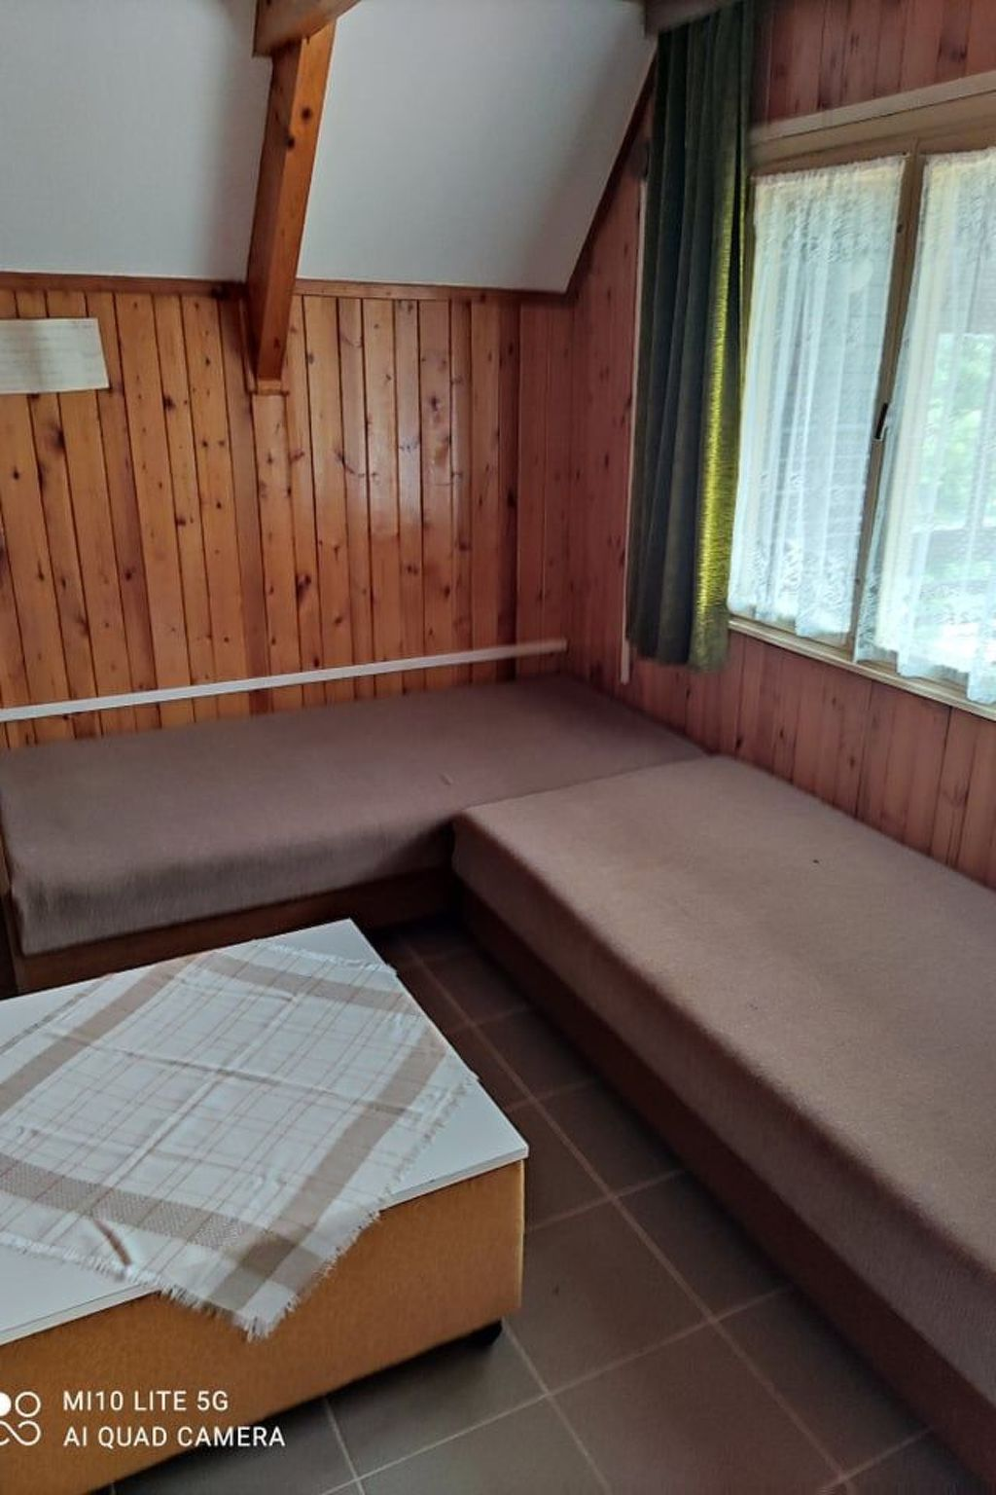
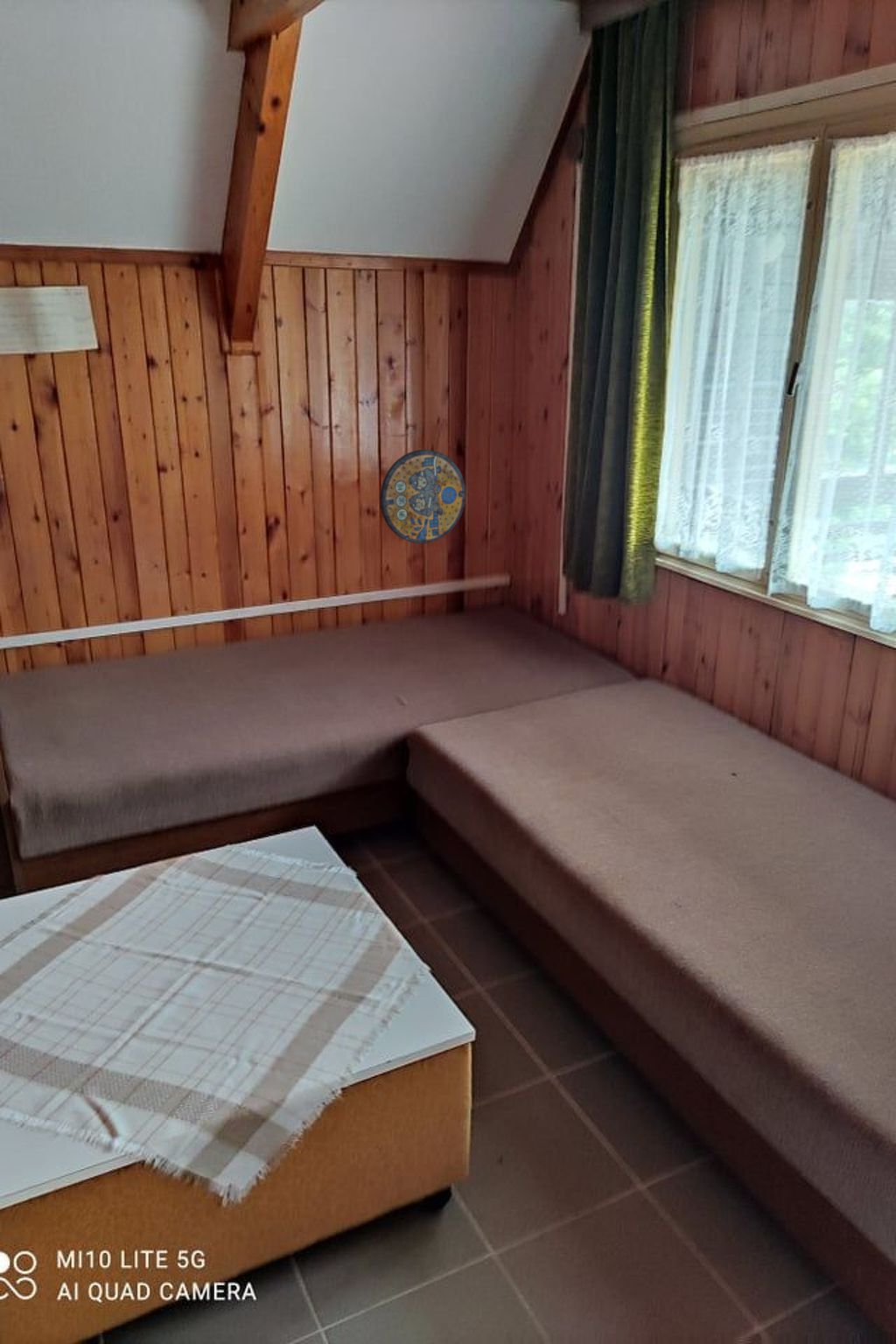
+ manhole cover [379,449,466,544]
